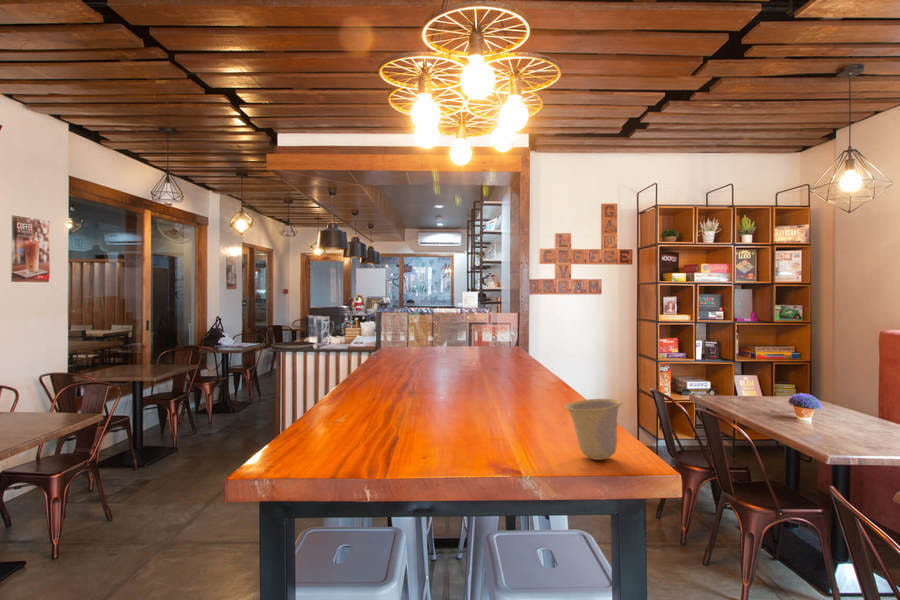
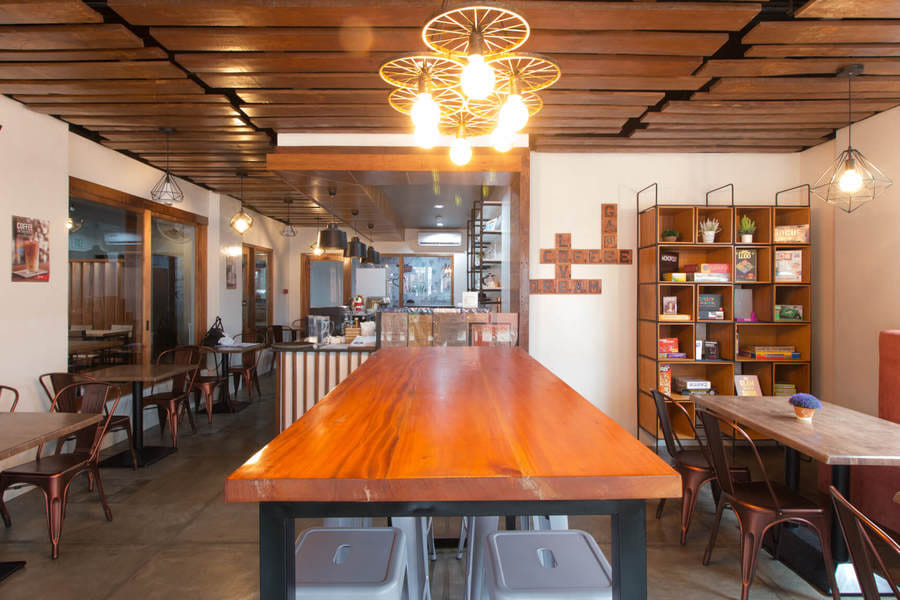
- cup [563,398,623,461]
